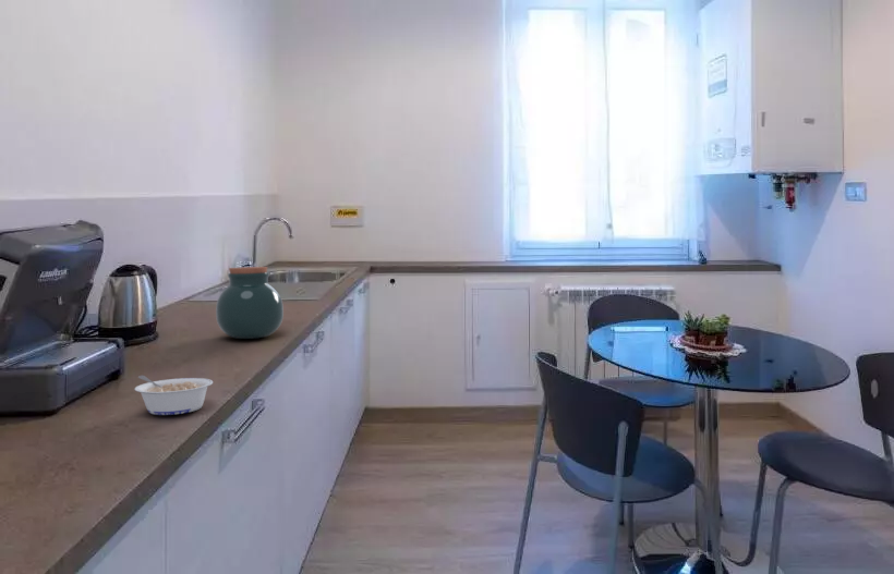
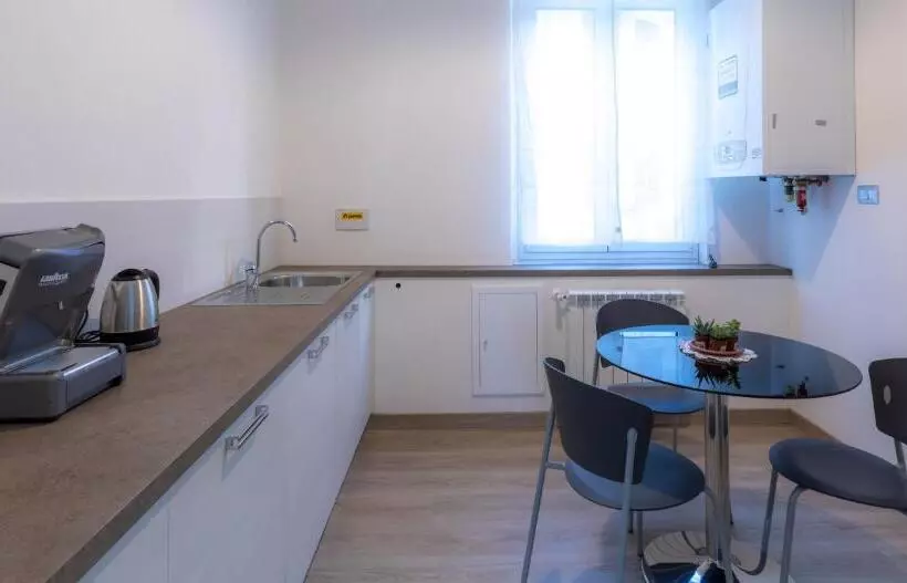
- legume [133,375,214,416]
- jar [215,266,285,340]
